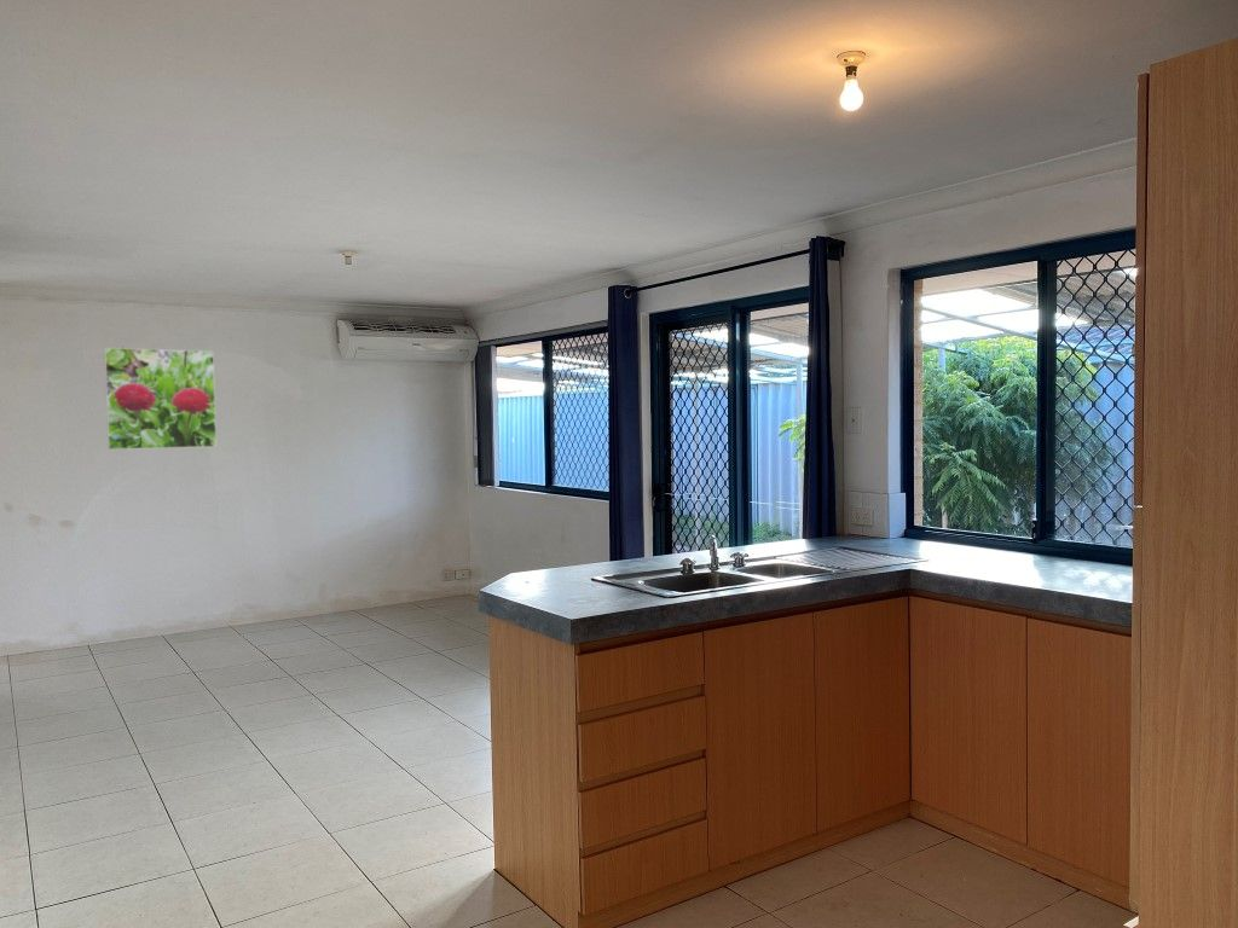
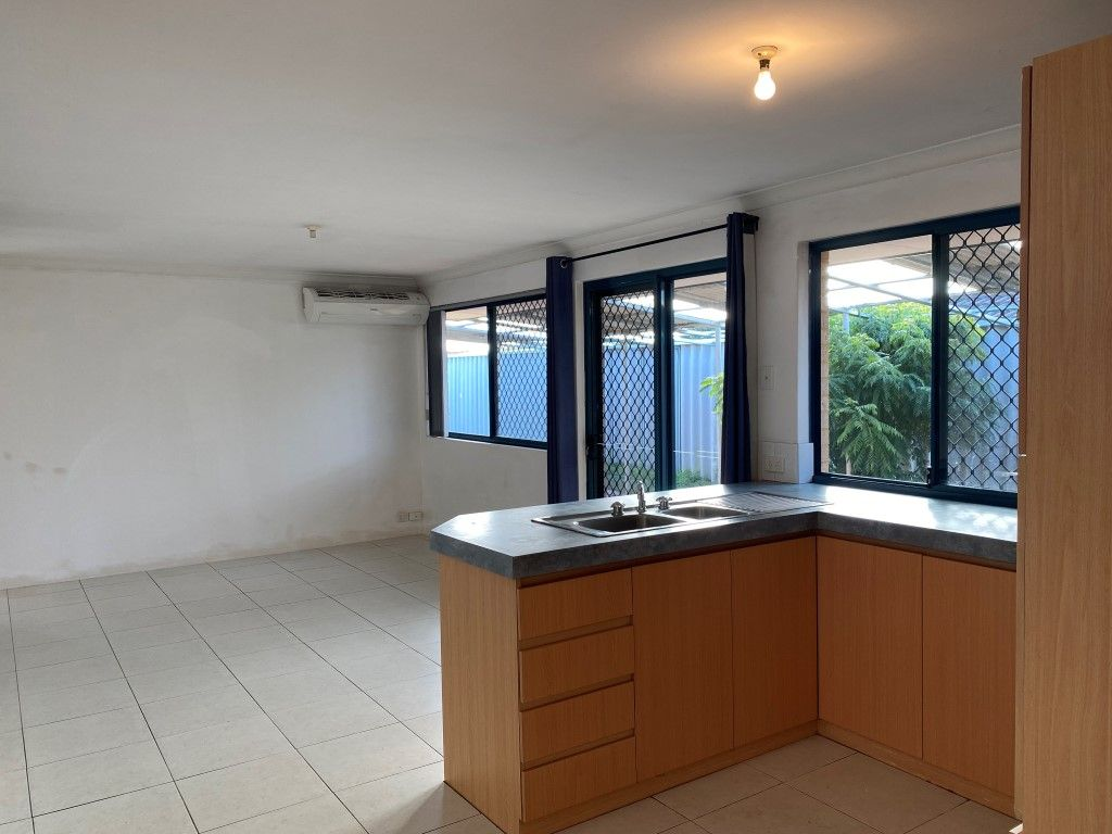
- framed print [103,347,218,451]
